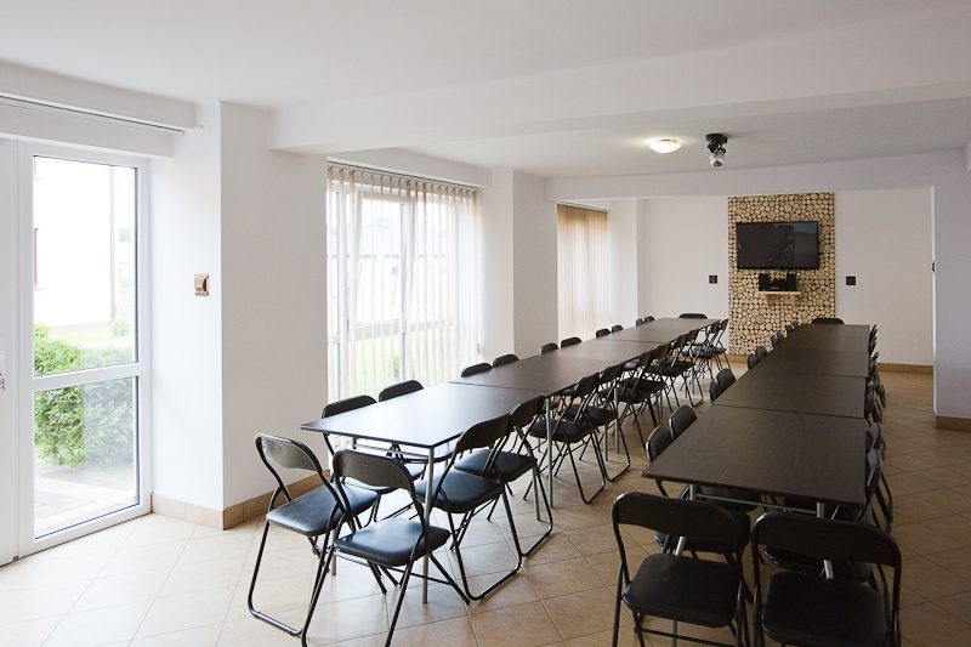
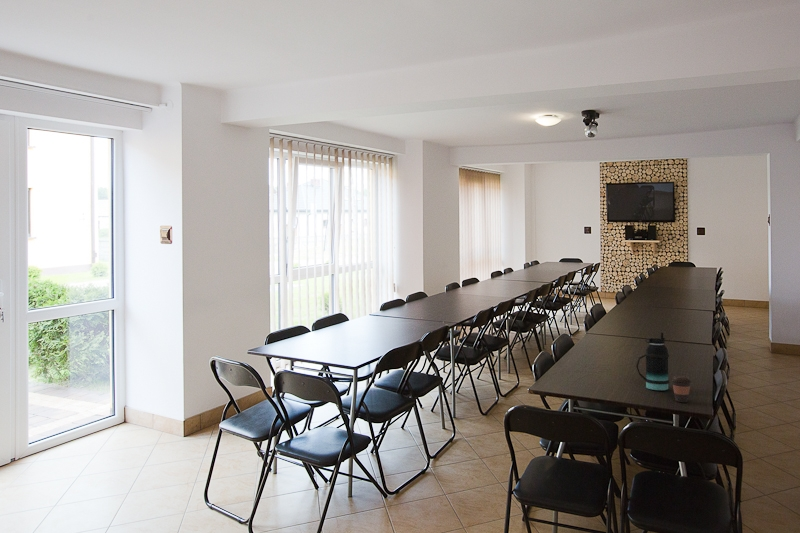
+ coffee cup [670,375,693,403]
+ bottle [635,332,670,391]
